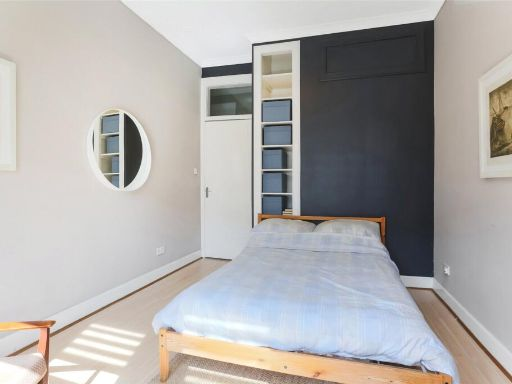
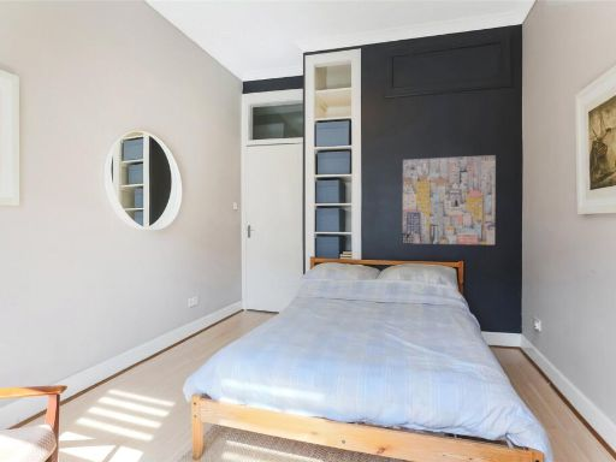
+ wall art [402,154,497,245]
